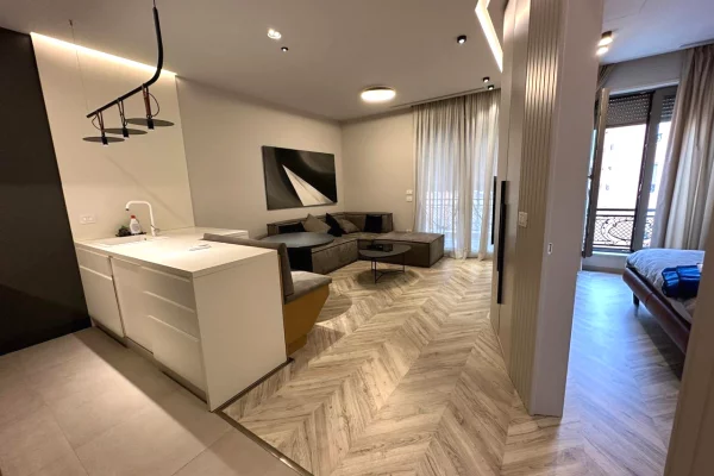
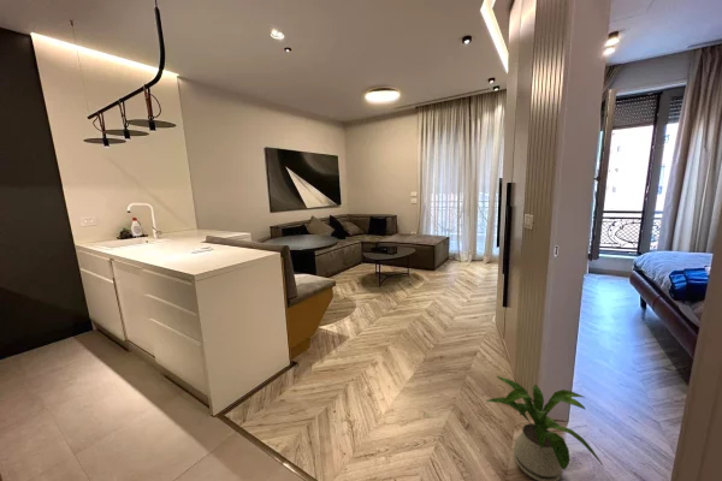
+ house plant [486,375,604,481]
